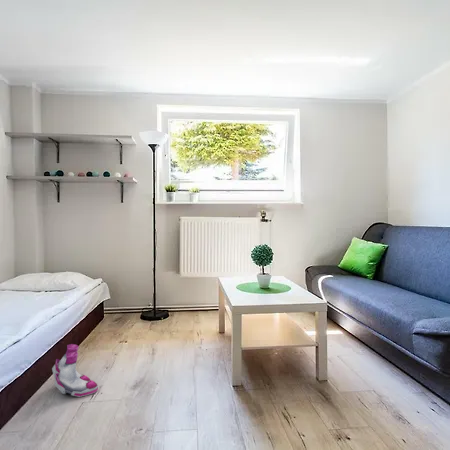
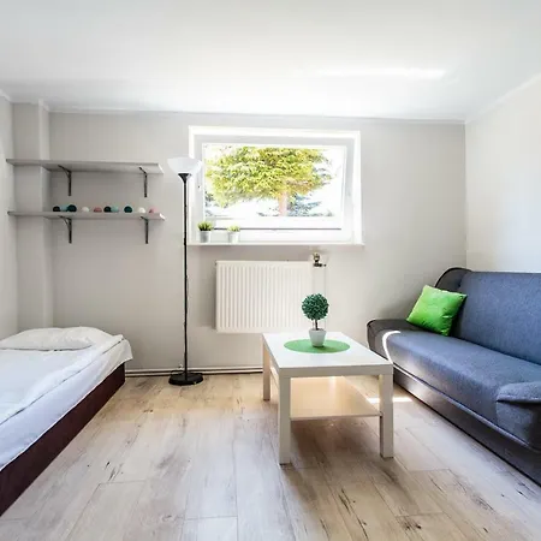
- boots [51,343,99,398]
